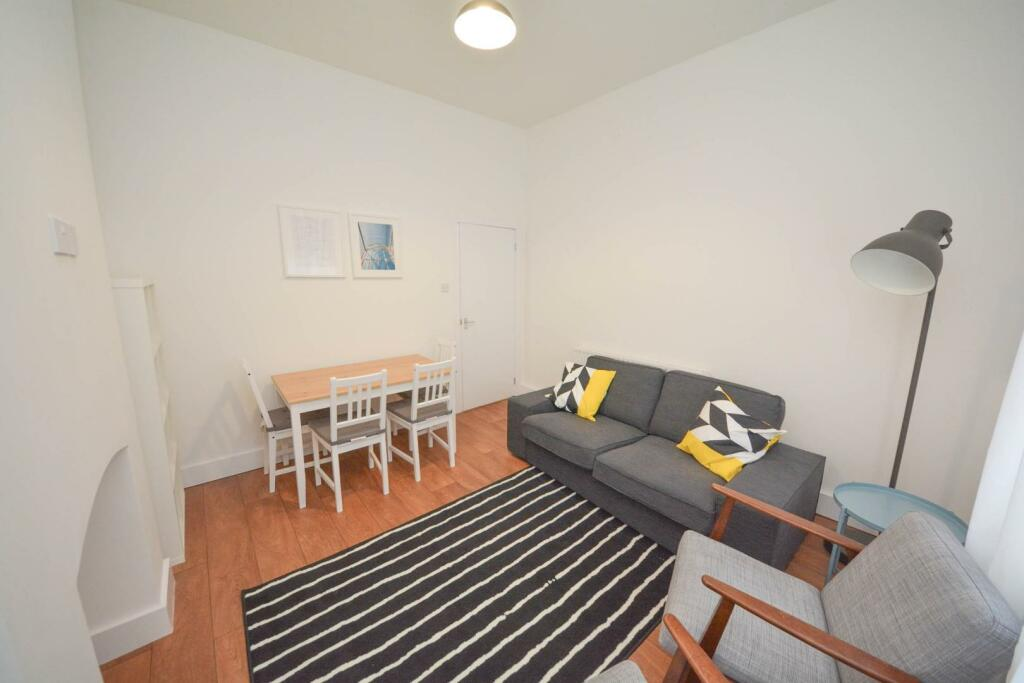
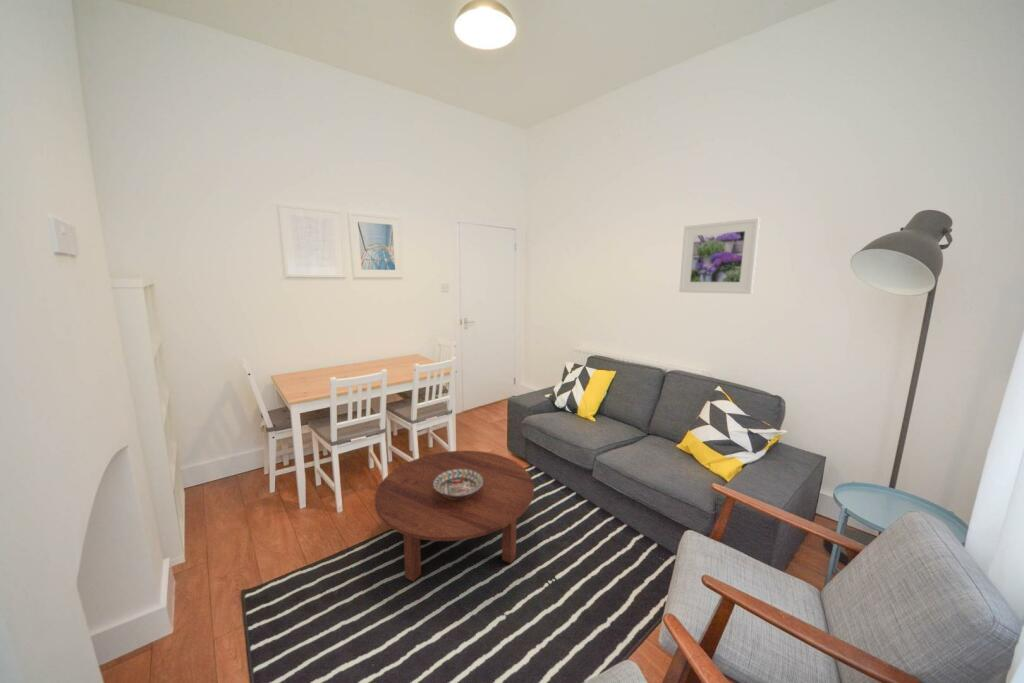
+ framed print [678,217,761,295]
+ decorative bowl [433,469,483,500]
+ coffee table [374,450,535,583]
